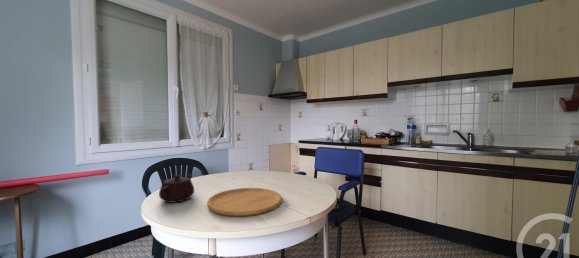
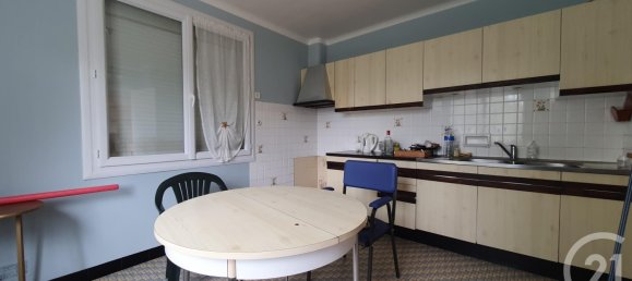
- cutting board [206,187,283,217]
- teapot [158,173,195,204]
